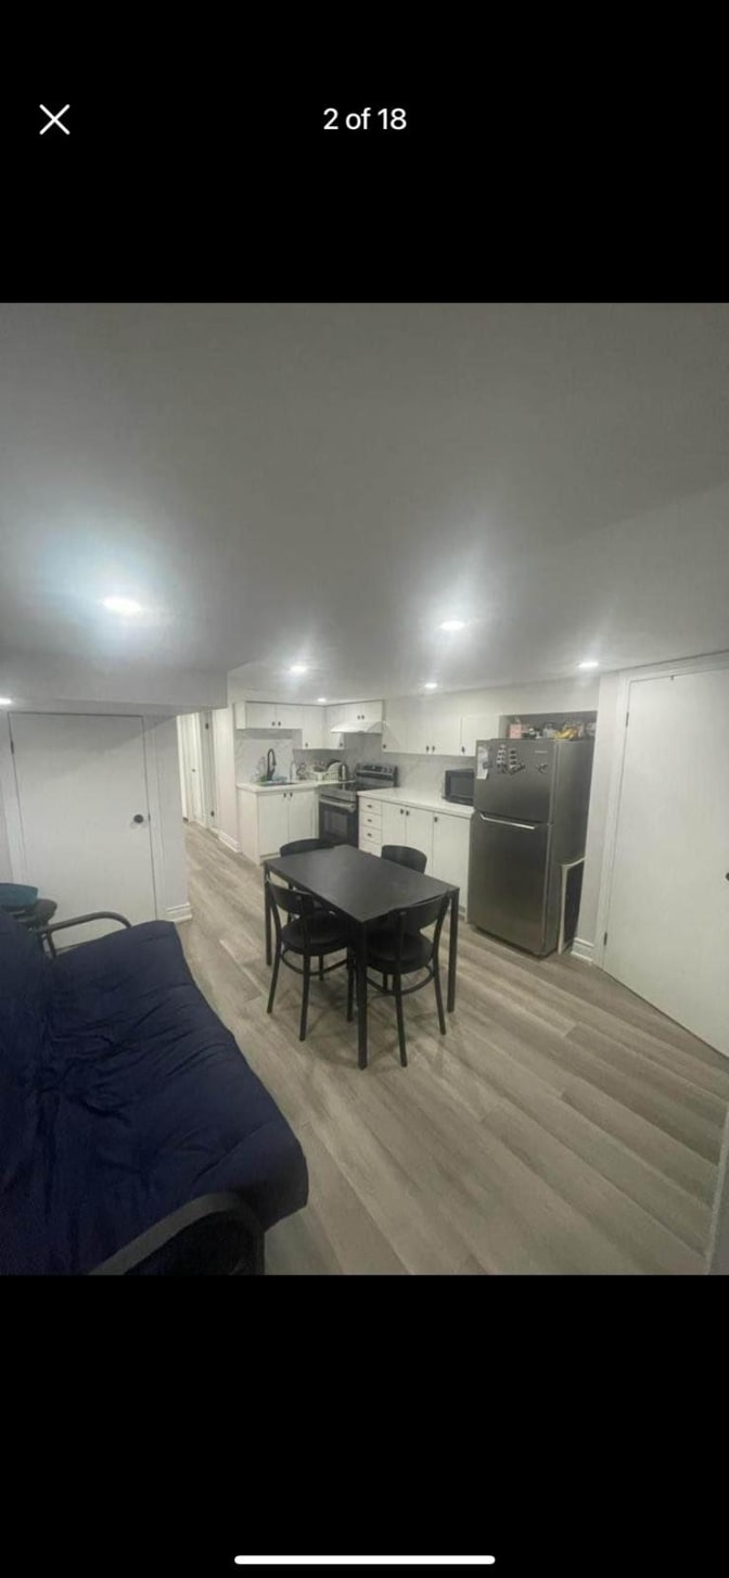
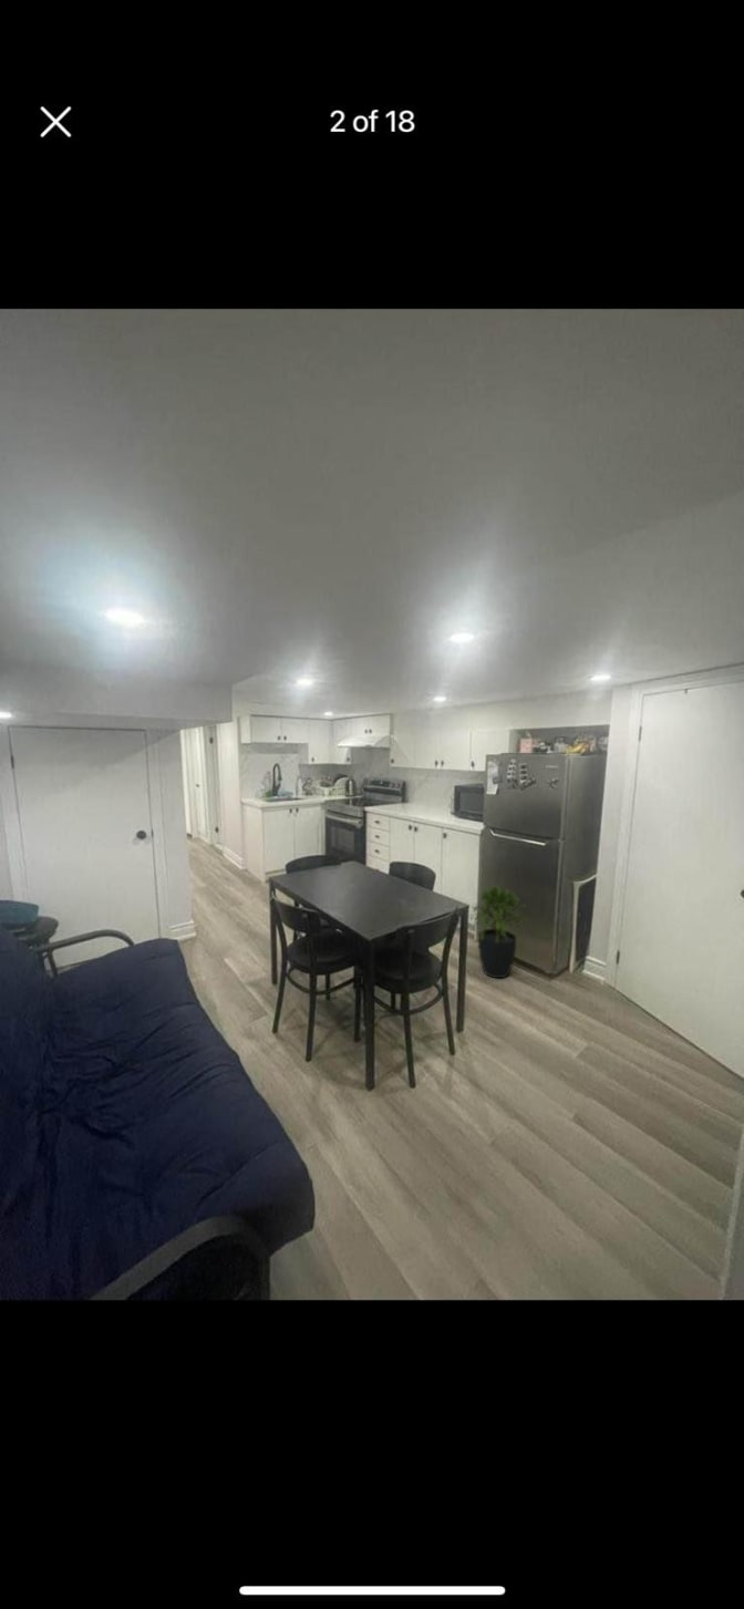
+ potted plant [468,885,528,979]
